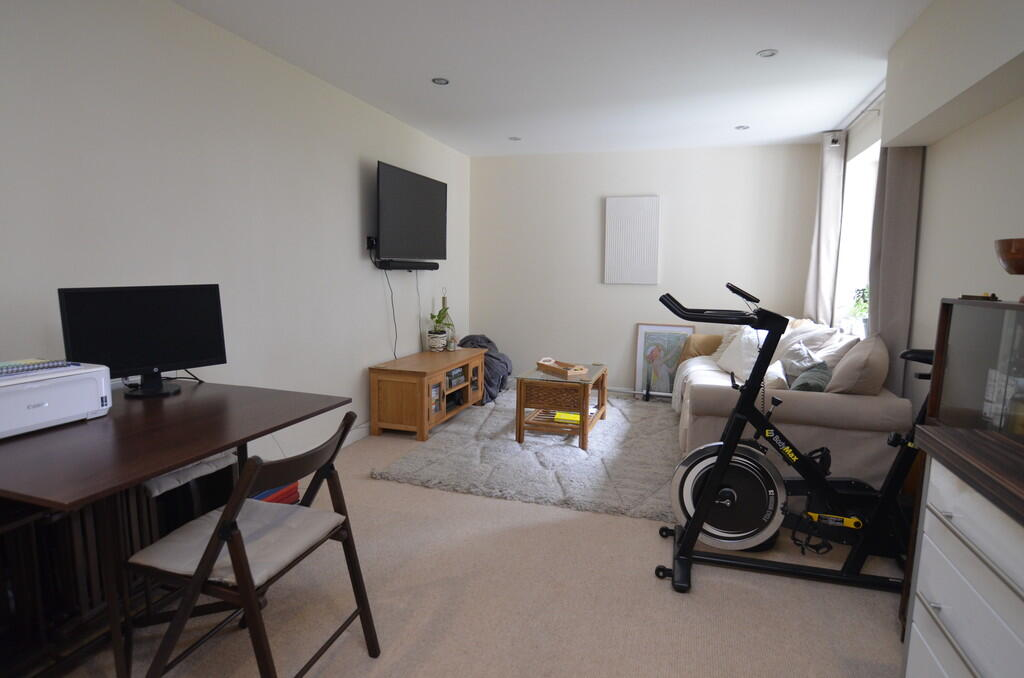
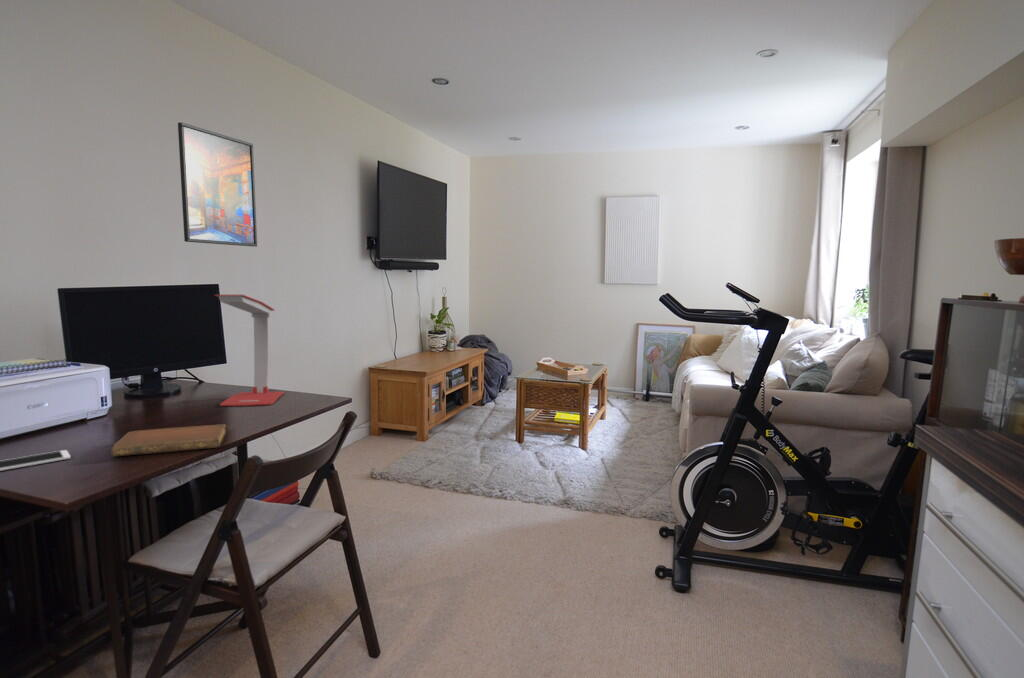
+ notebook [110,423,227,458]
+ desk lamp [214,294,285,407]
+ cell phone [0,449,72,472]
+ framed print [177,121,258,248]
